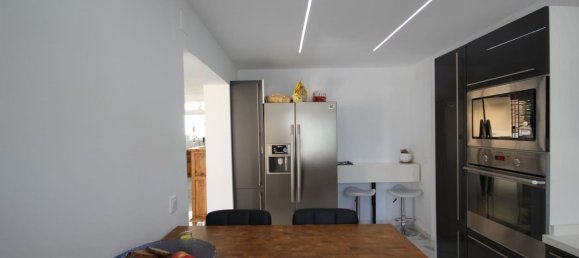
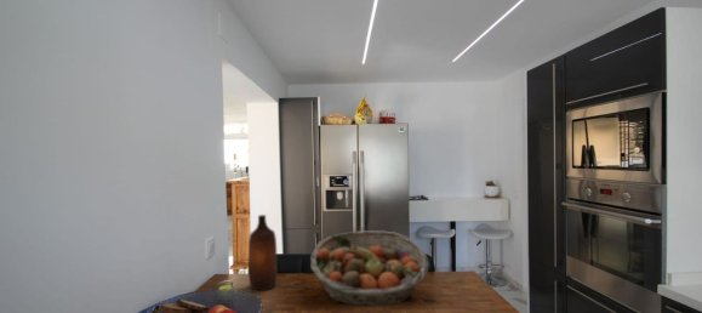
+ bottle [247,214,279,291]
+ fruit basket [309,229,430,307]
